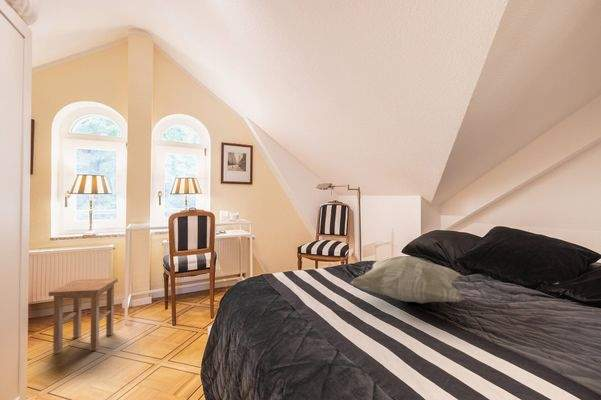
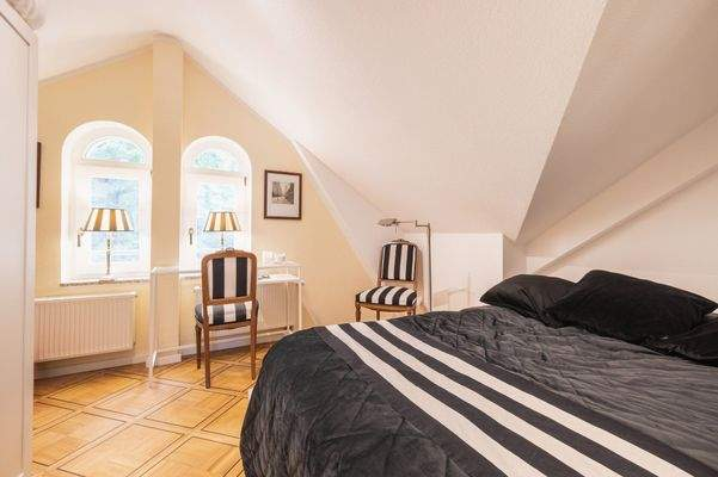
- stool [48,277,119,355]
- decorative pillow [349,255,465,304]
